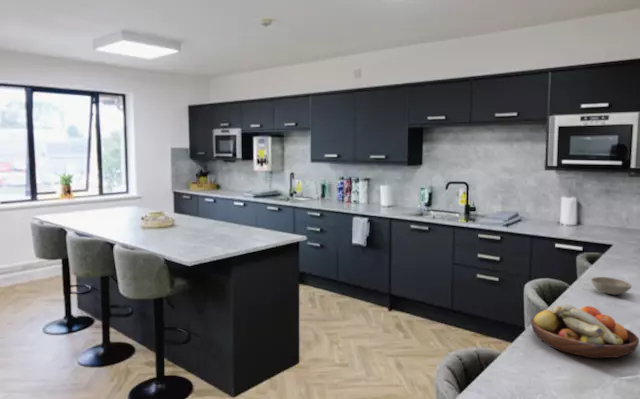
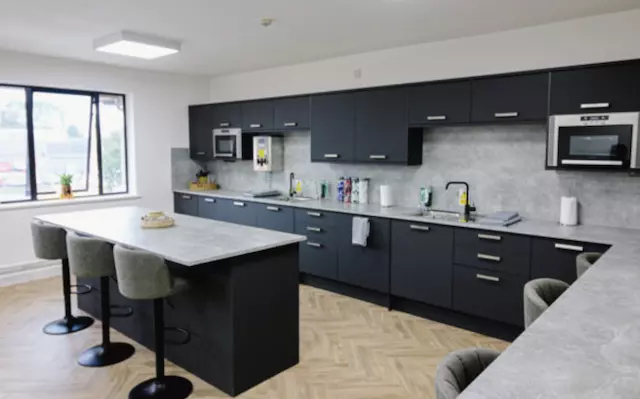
- bowl [590,276,633,296]
- fruit bowl [530,304,640,359]
